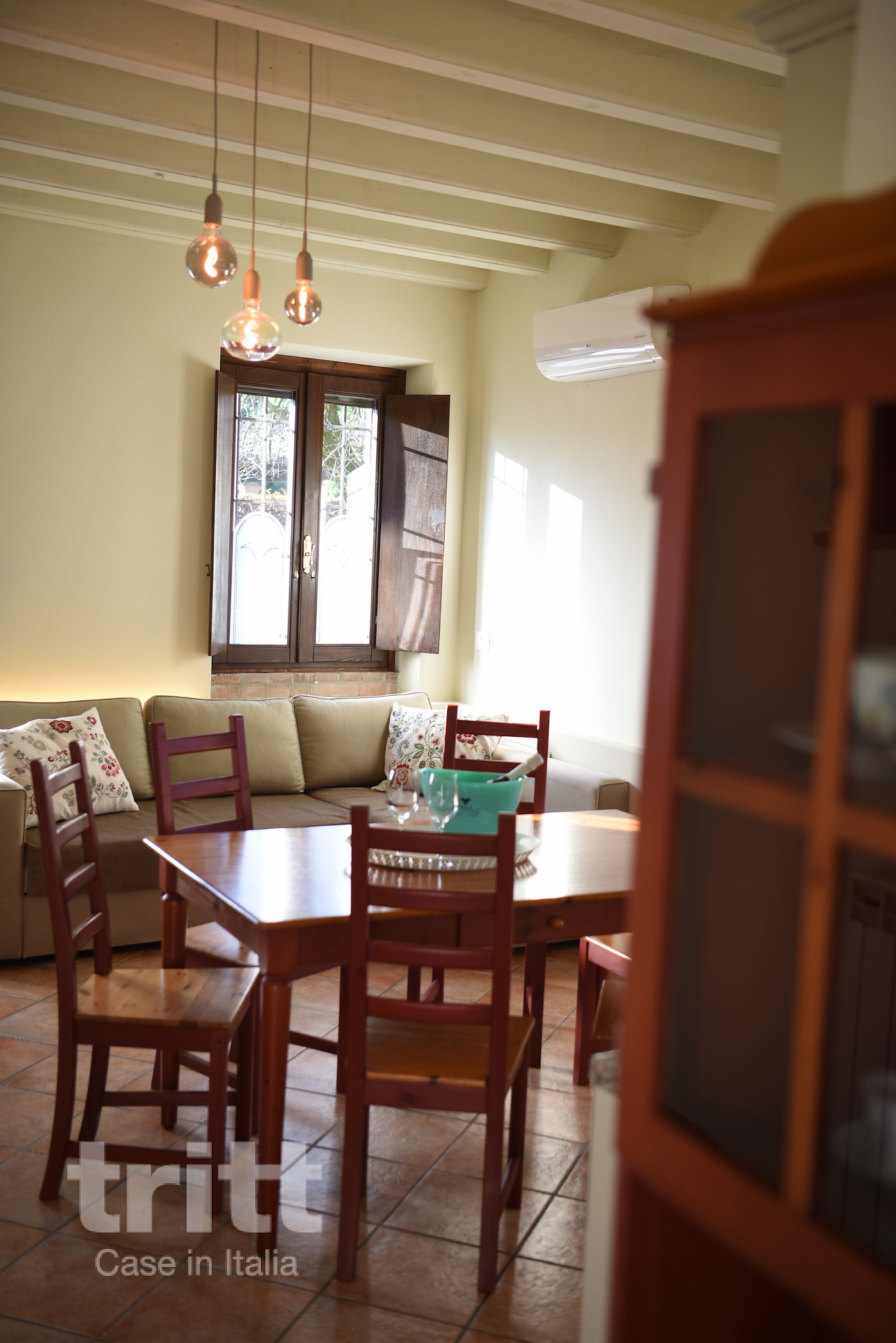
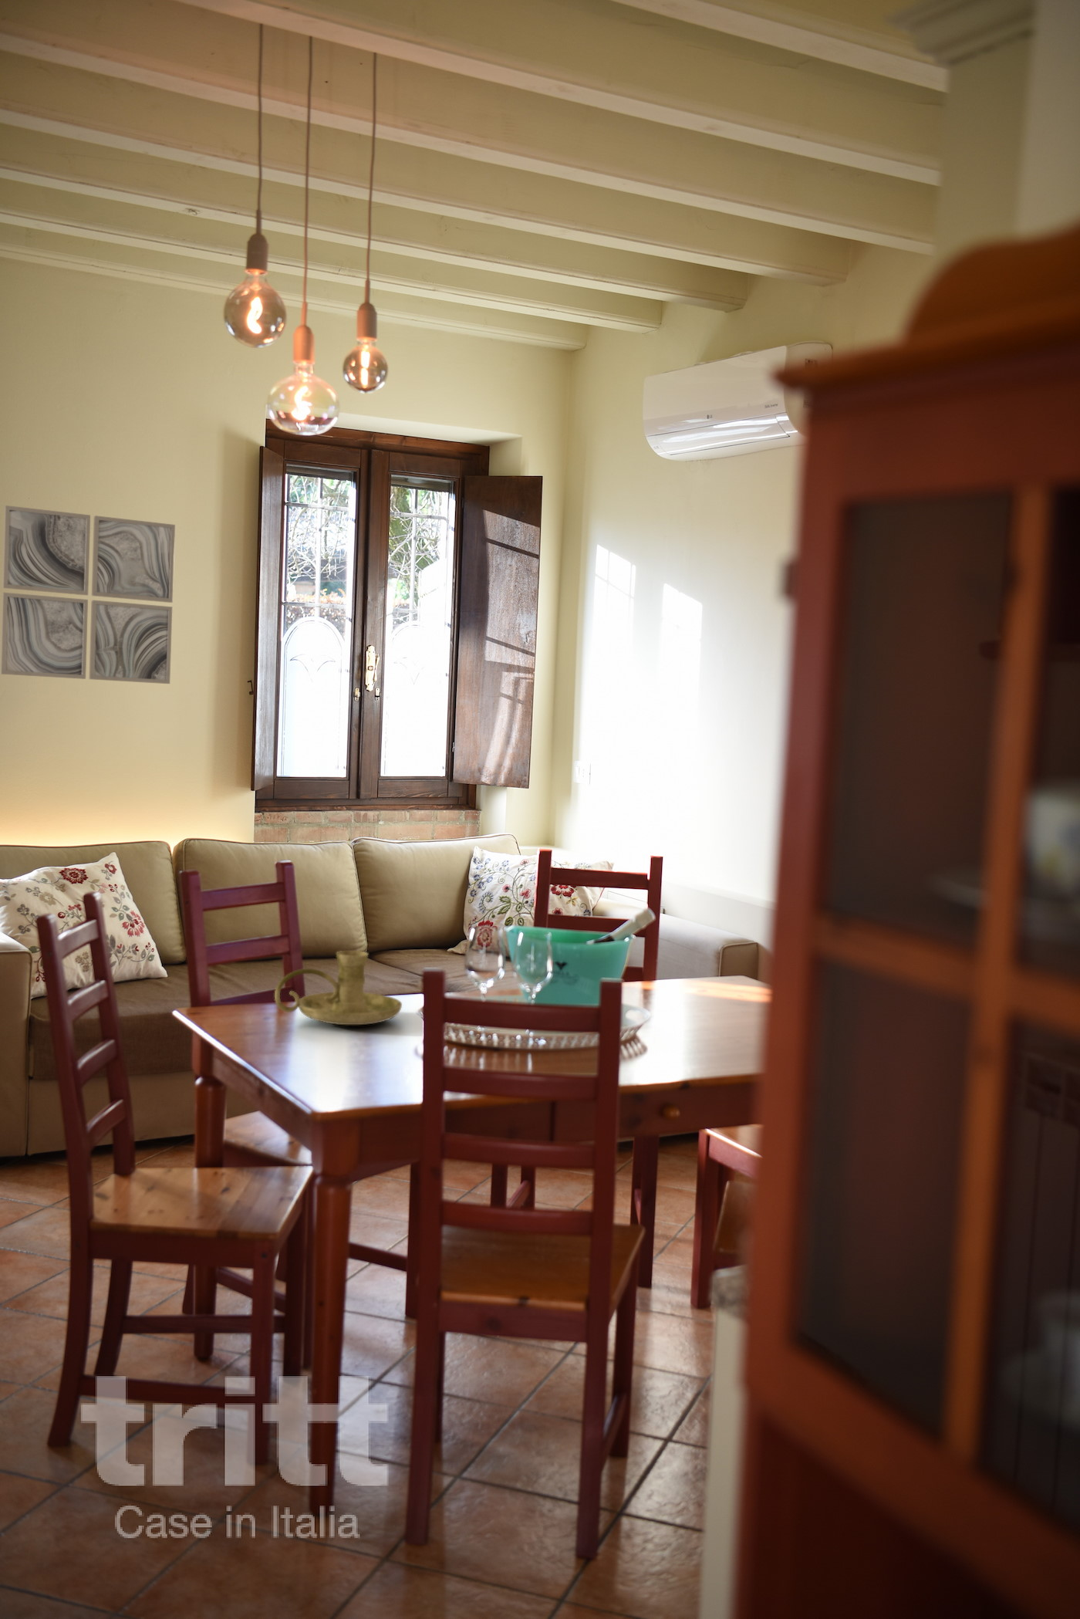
+ candle holder [274,950,403,1026]
+ wall art [0,505,176,685]
